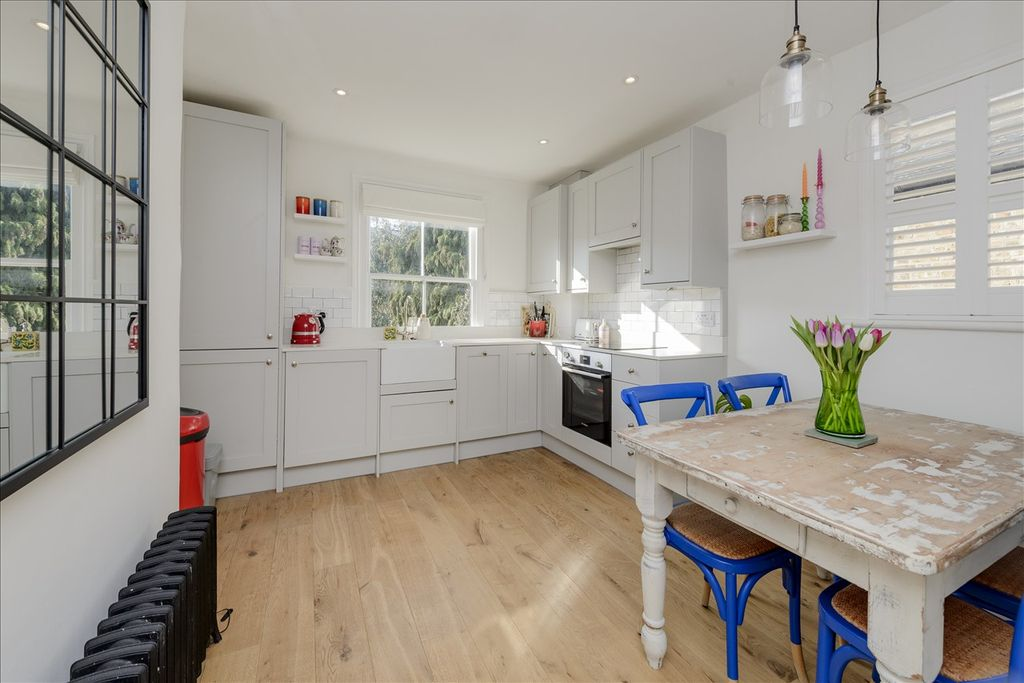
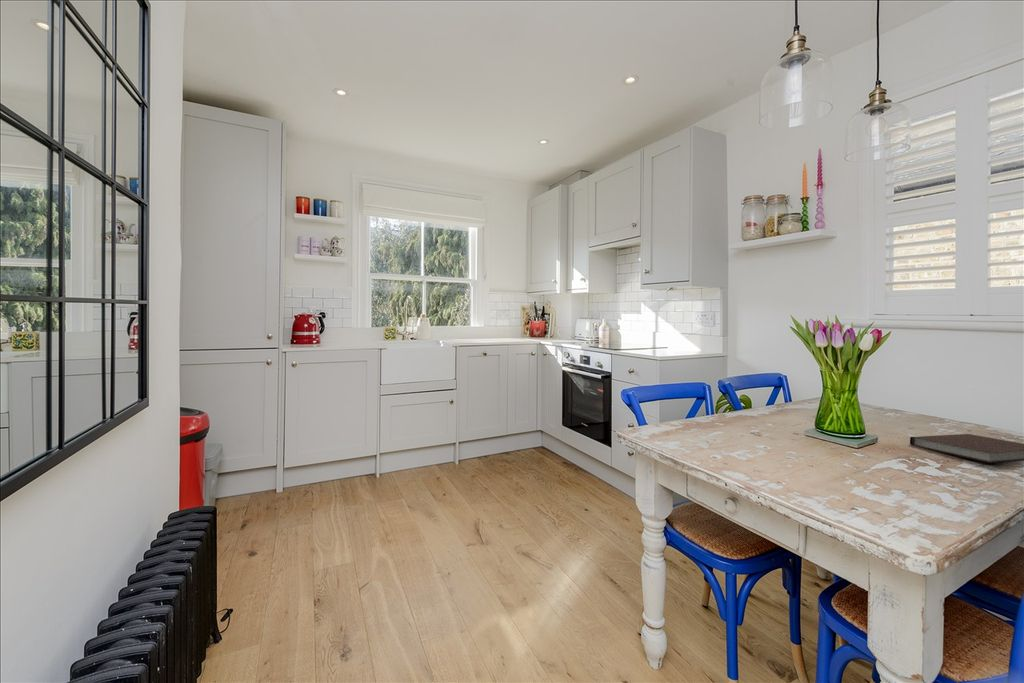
+ notebook [909,433,1024,464]
